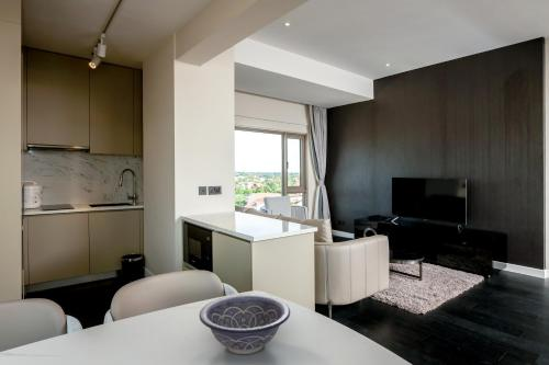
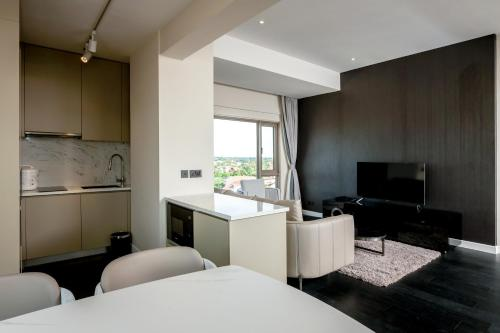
- decorative bowl [199,294,291,355]
